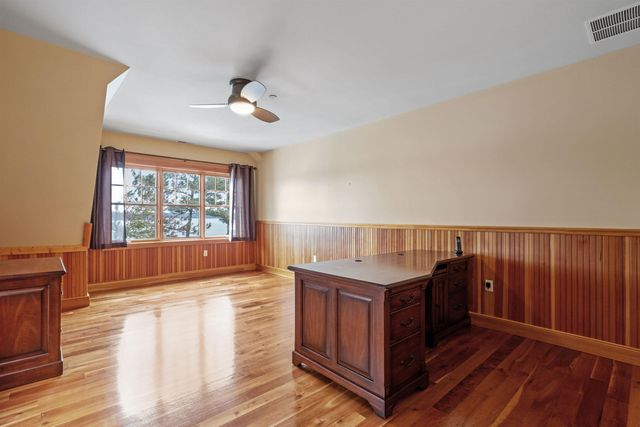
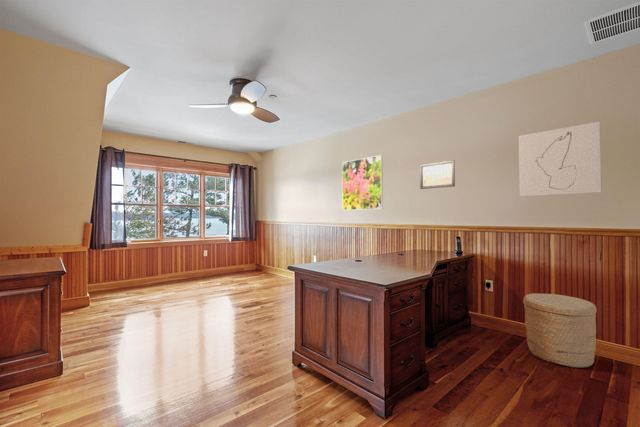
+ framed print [341,154,384,211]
+ wall art [419,159,456,190]
+ basket [522,293,598,369]
+ wall art [518,121,603,197]
